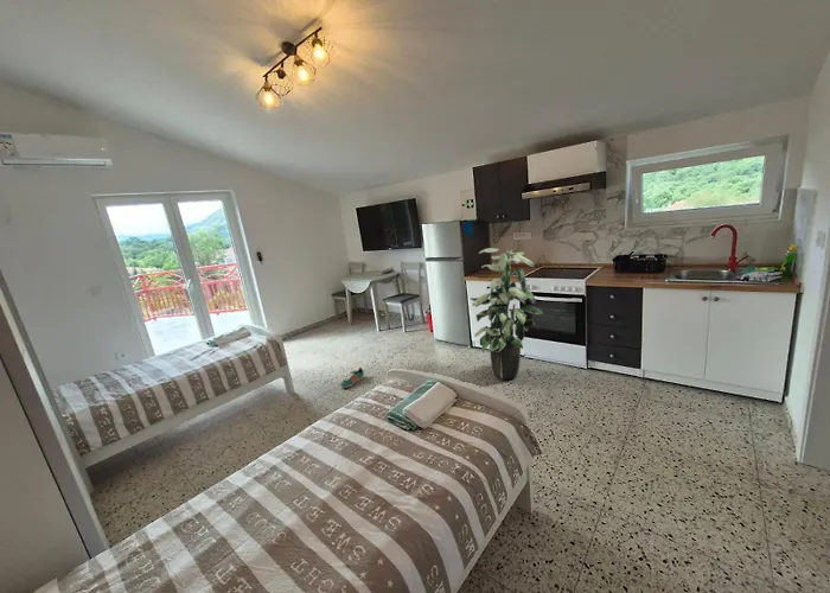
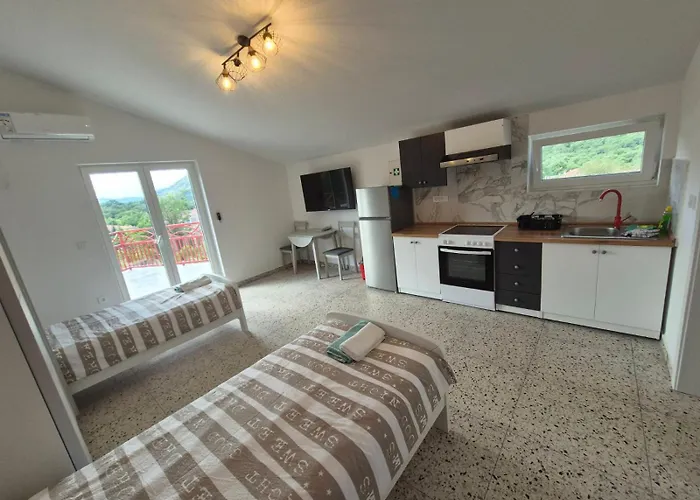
- sneaker [339,366,365,389]
- indoor plant [470,247,544,381]
